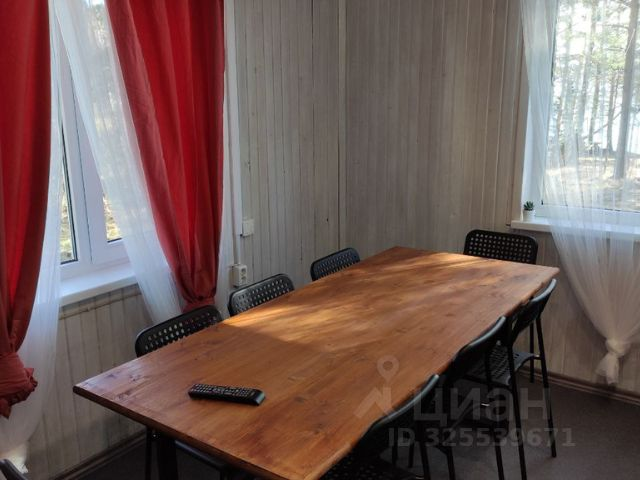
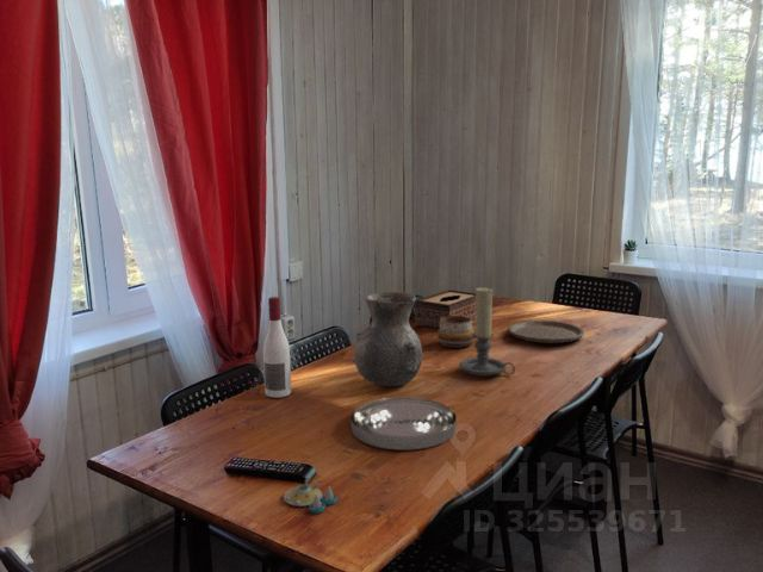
+ plate [349,396,458,450]
+ candle holder [458,286,516,378]
+ plate [507,319,585,344]
+ tissue box [414,288,476,329]
+ alcohol [262,296,292,399]
+ salt and pepper shaker set [283,477,339,514]
+ vase [351,291,423,387]
+ decorative bowl [436,316,476,349]
